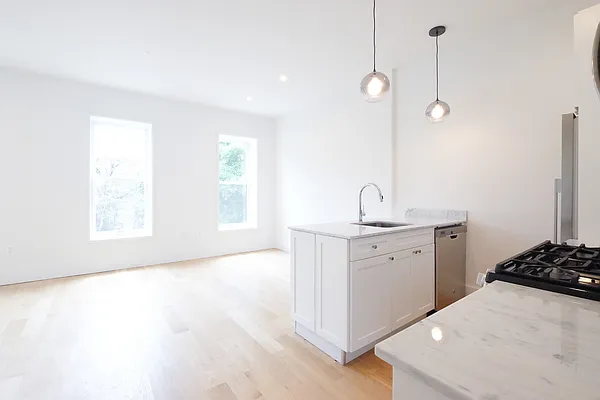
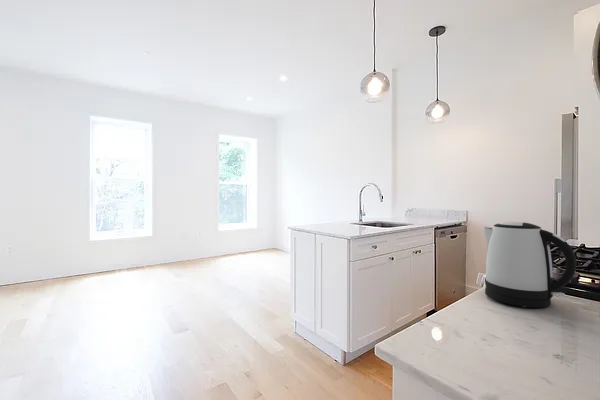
+ kettle [483,221,578,308]
